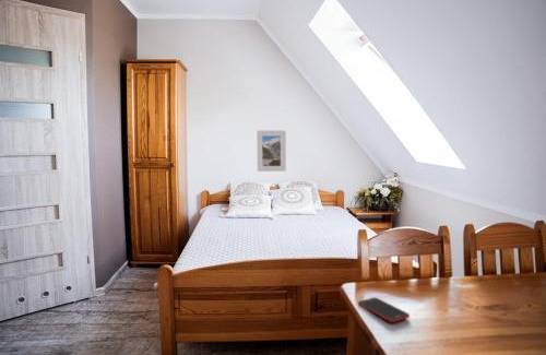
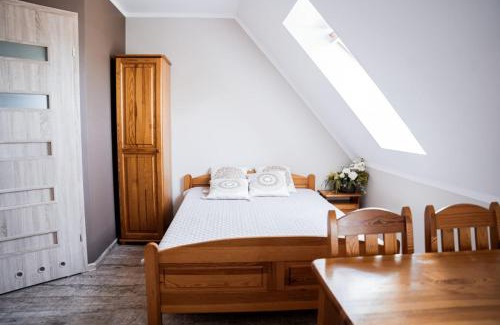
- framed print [256,130,287,173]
- cell phone [357,296,411,323]
